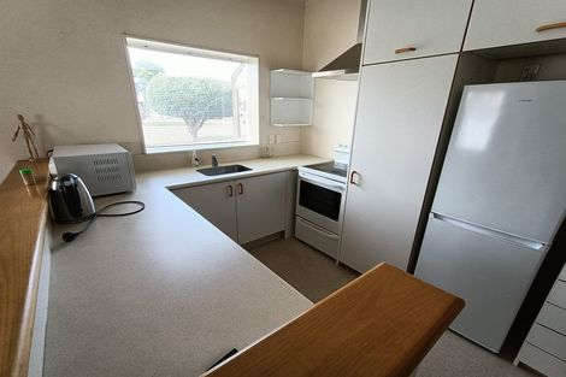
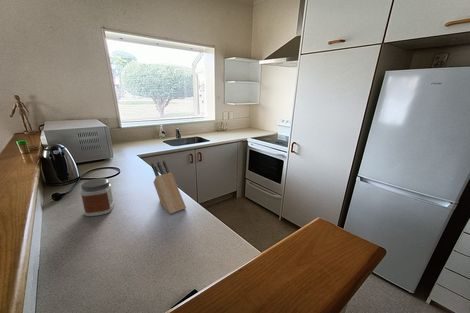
+ knife block [150,159,187,215]
+ jar [79,177,115,217]
